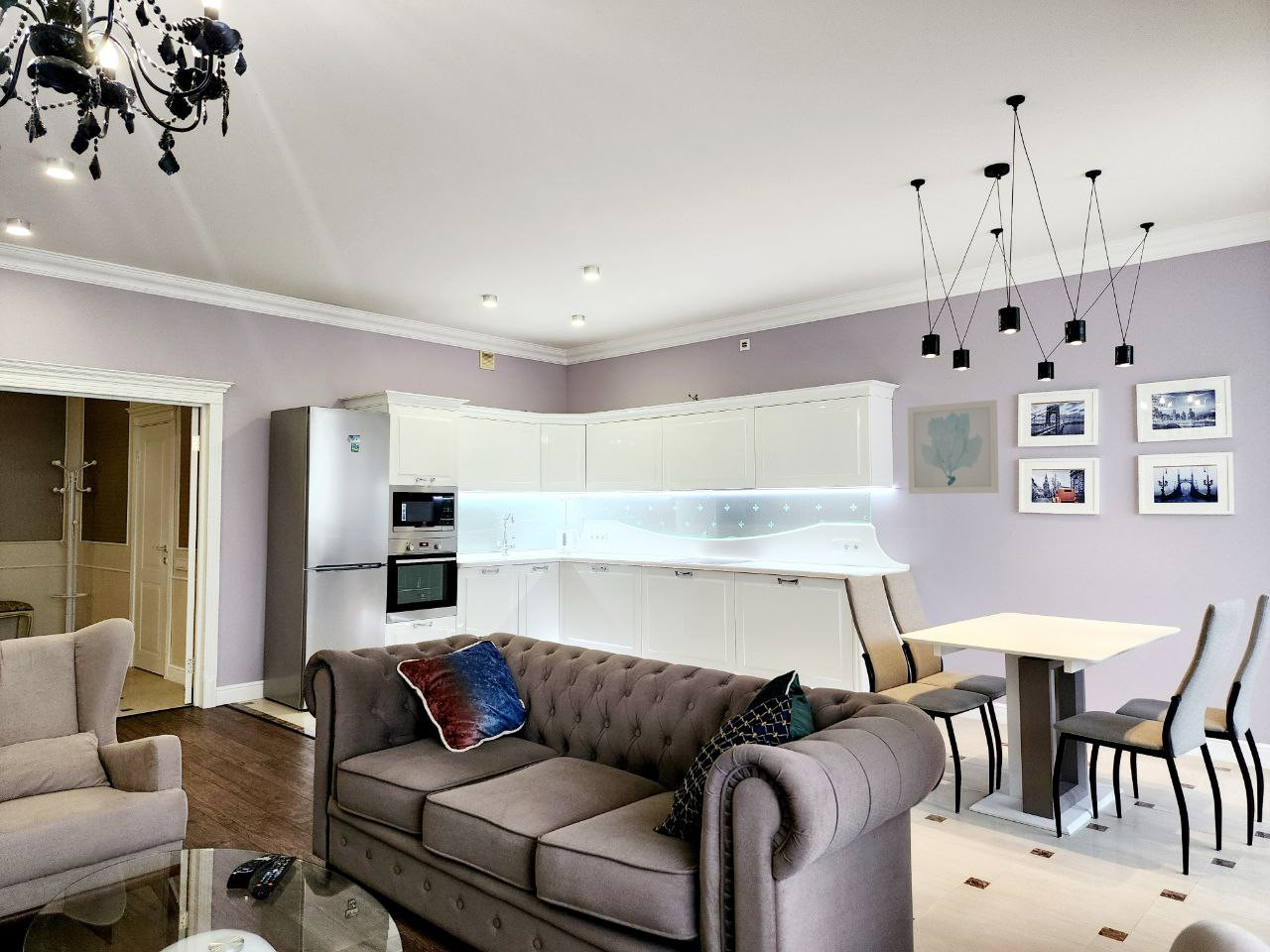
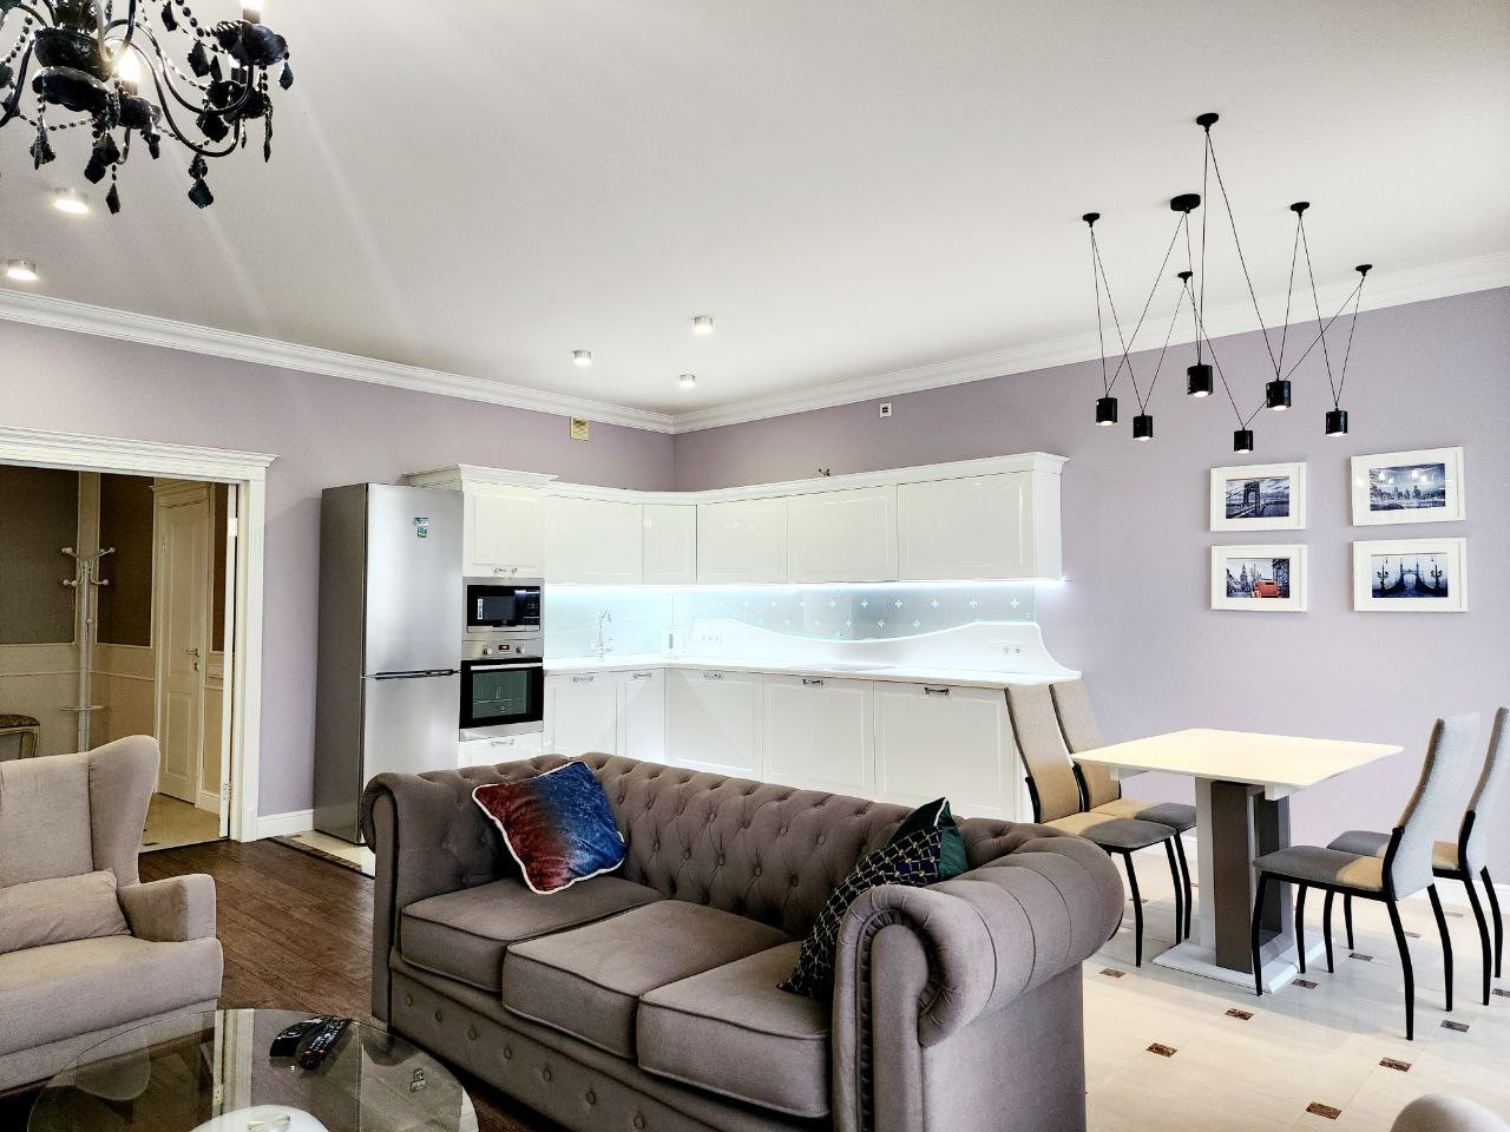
- wall art [907,399,999,495]
